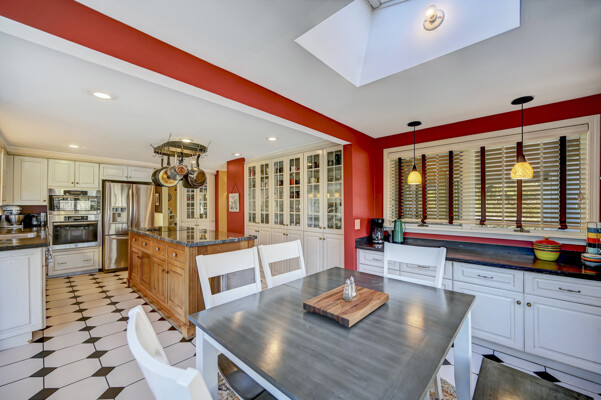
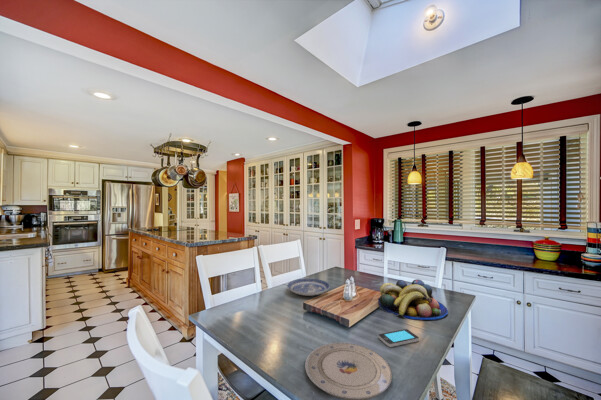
+ fruit bowl [377,278,449,321]
+ plate [304,342,393,400]
+ smartphone [378,328,420,348]
+ plate [286,278,331,297]
